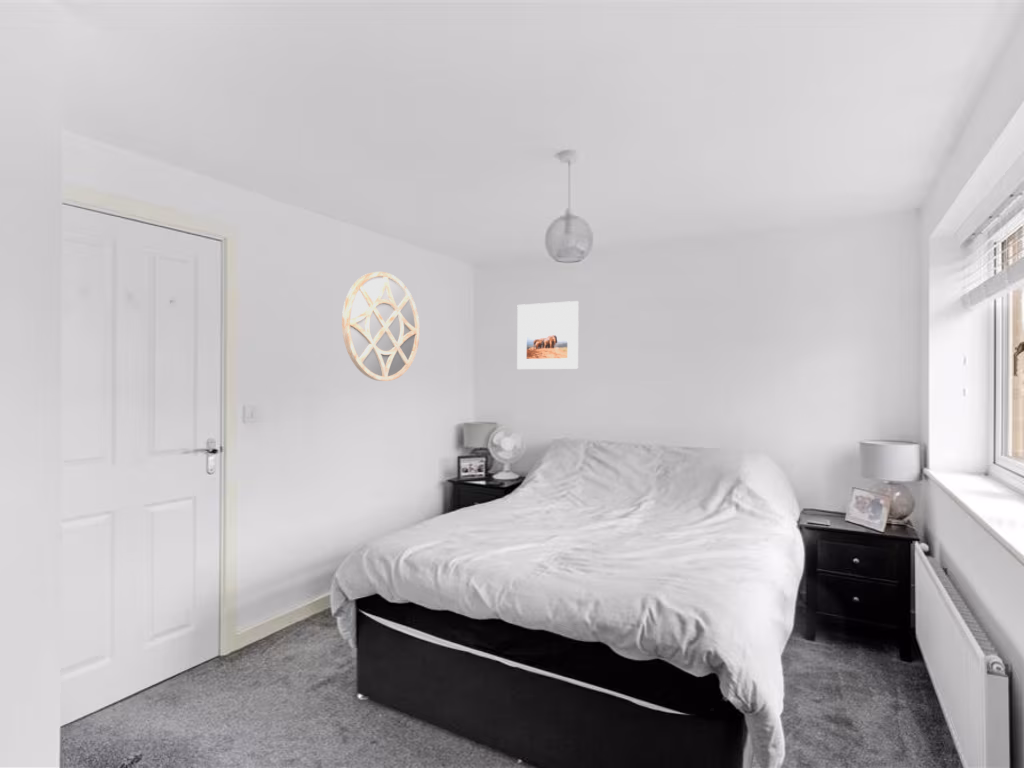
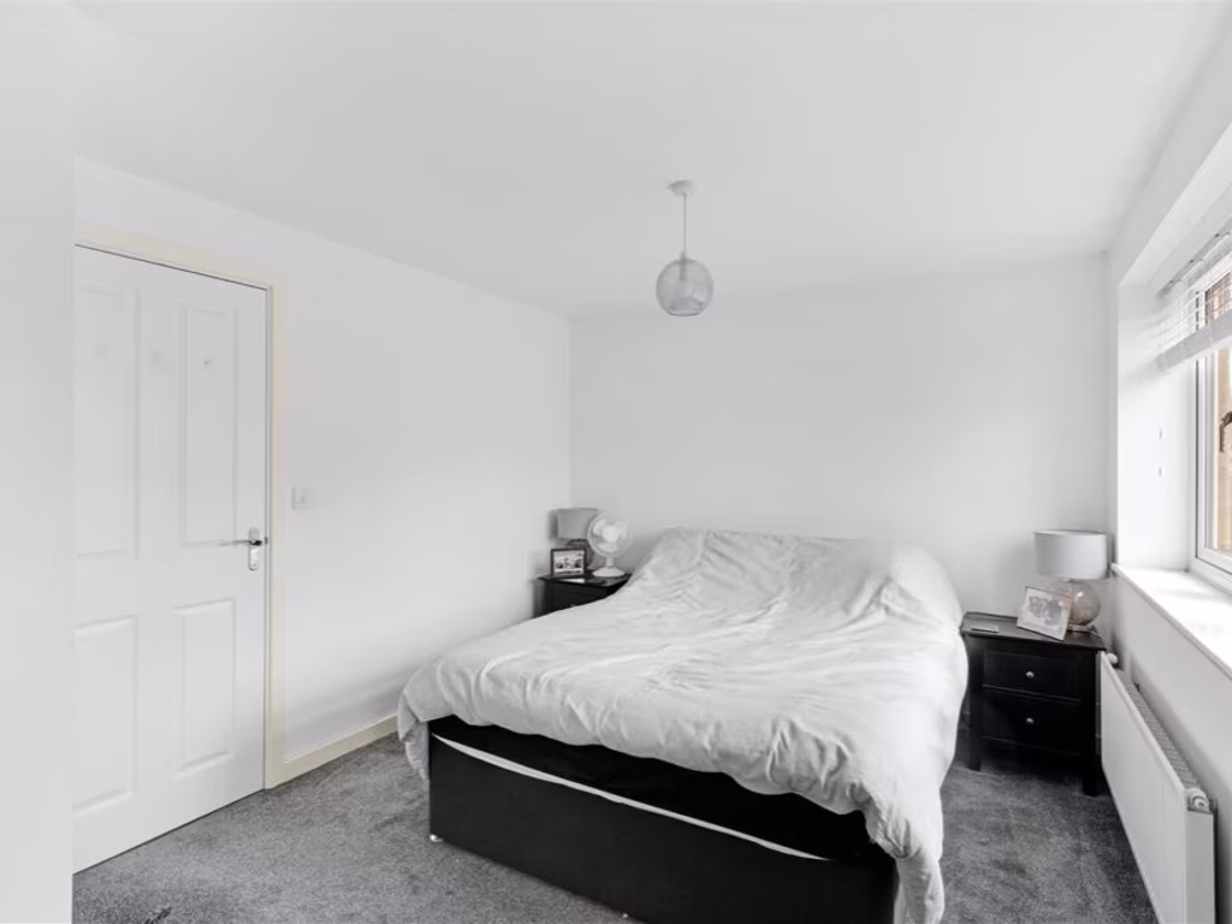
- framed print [516,300,580,370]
- home mirror [341,271,421,382]
